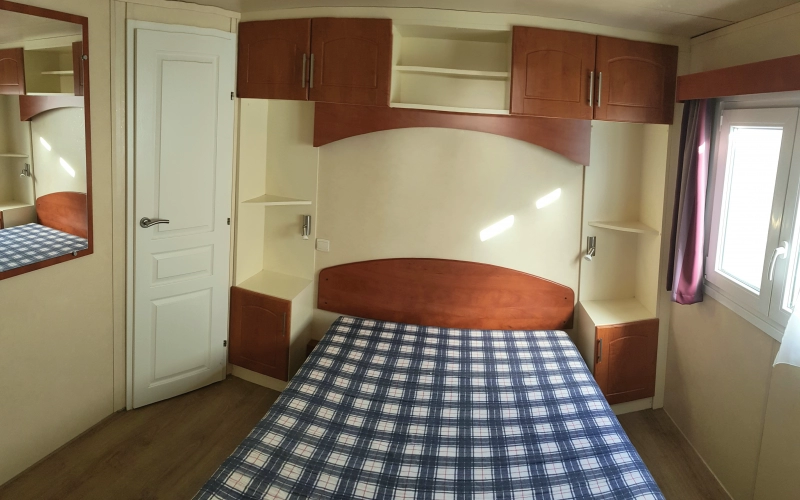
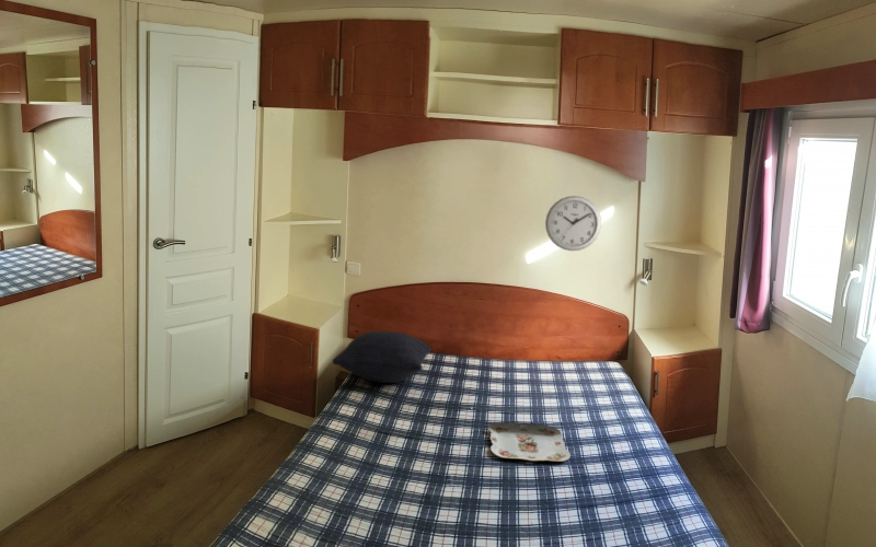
+ pillow [332,330,433,384]
+ wall clock [544,195,602,252]
+ serving tray [487,421,572,463]
